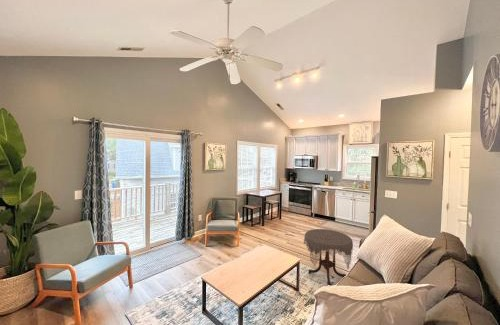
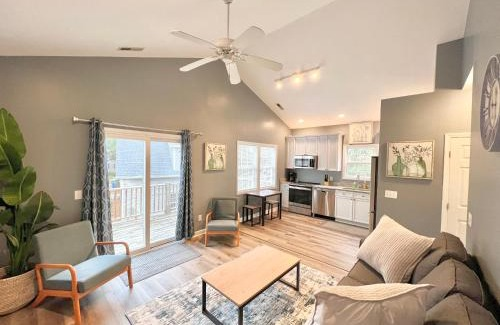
- side table [303,228,354,286]
